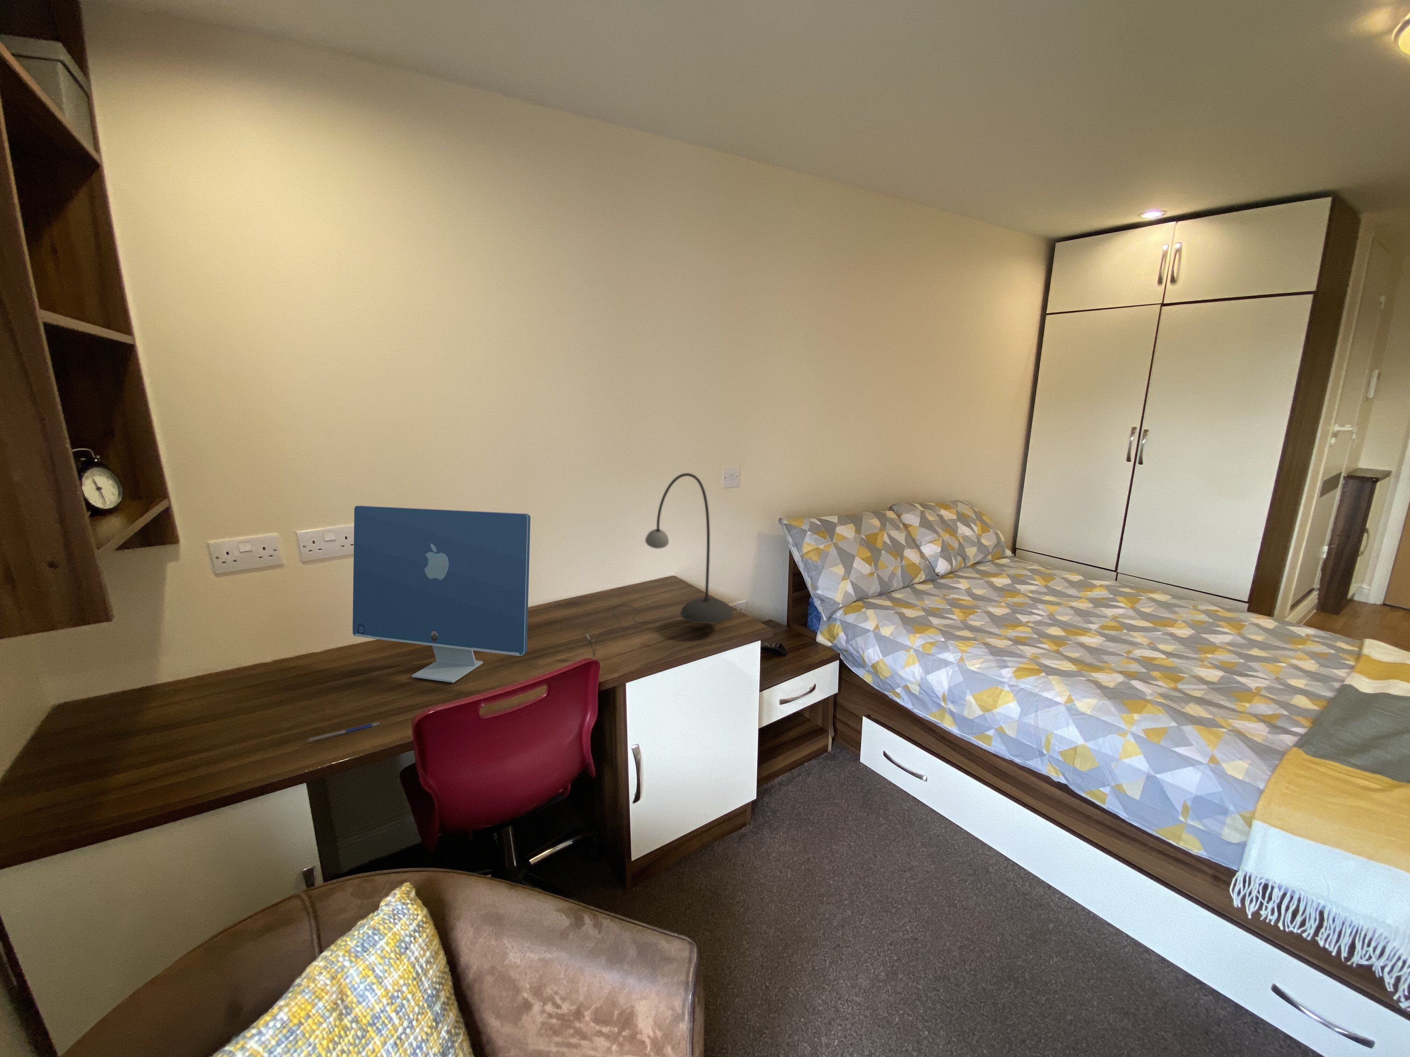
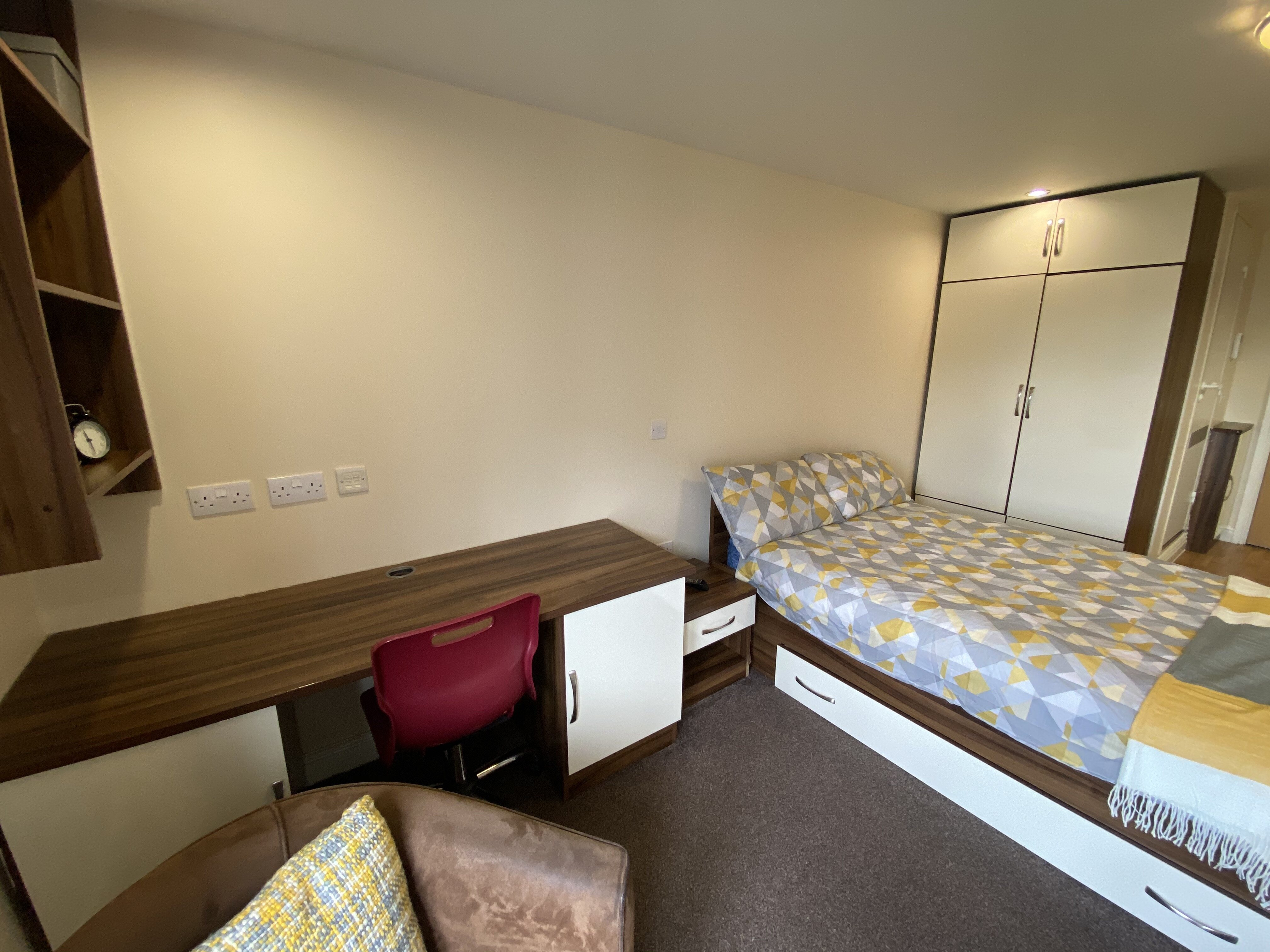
- computer monitor [352,505,531,683]
- desk lamp [586,473,734,657]
- pen [306,722,381,743]
